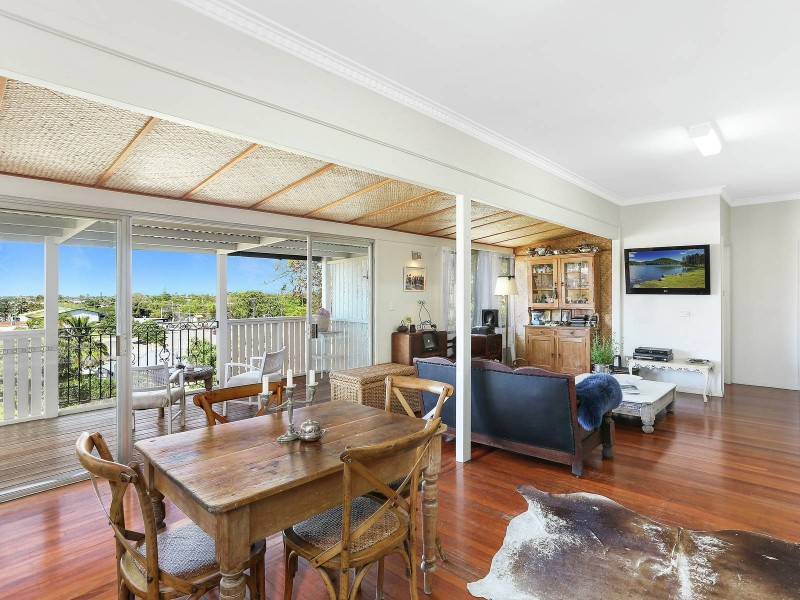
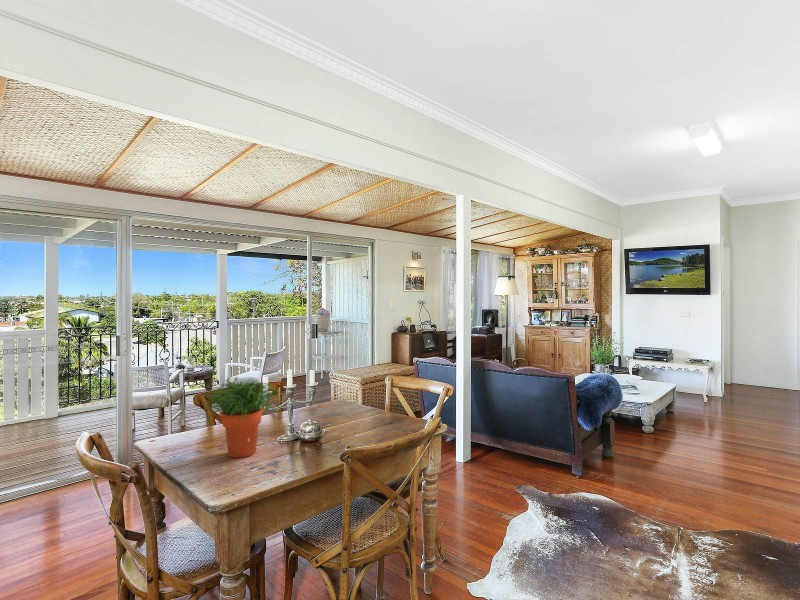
+ potted plant [193,376,287,459]
